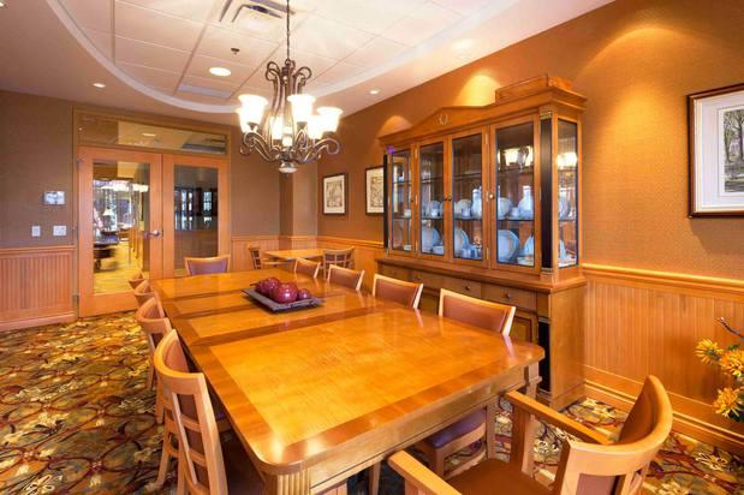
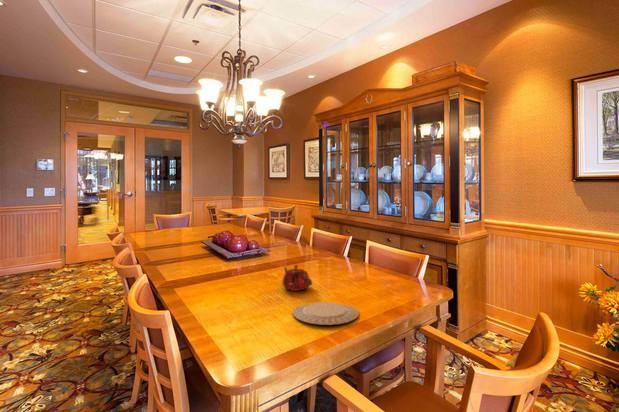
+ chinaware [292,301,360,326]
+ teapot [281,263,313,292]
